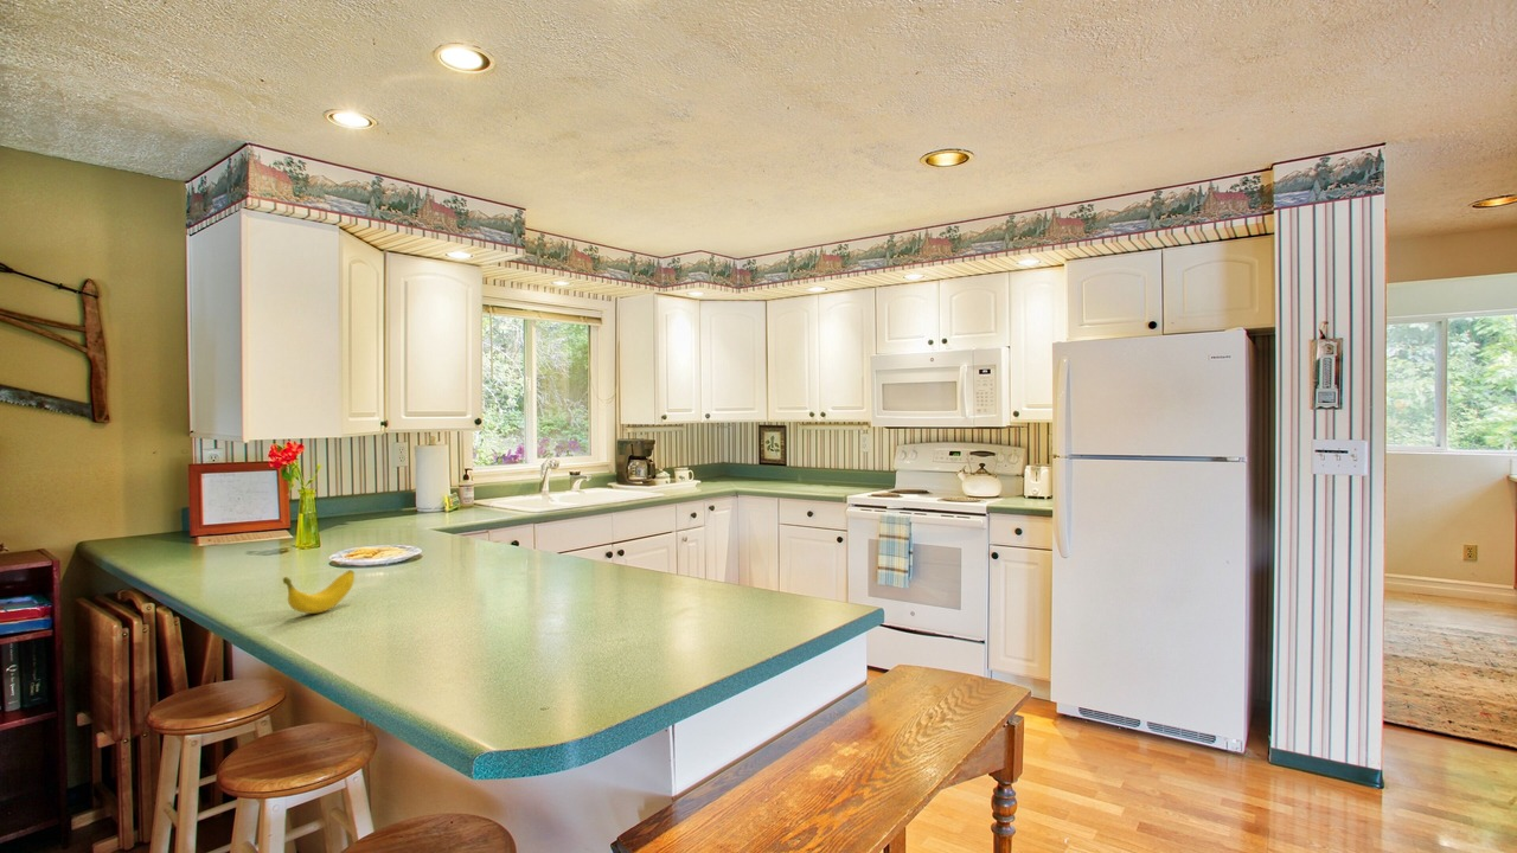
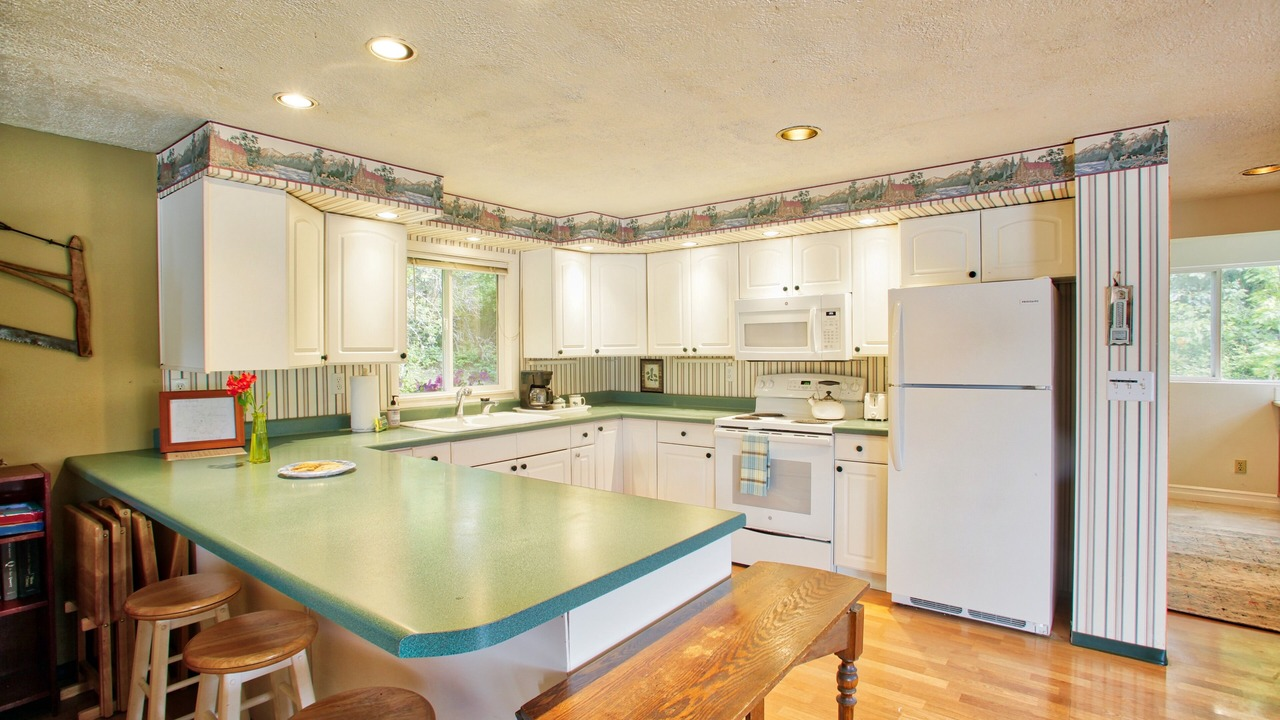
- banana [282,569,356,615]
